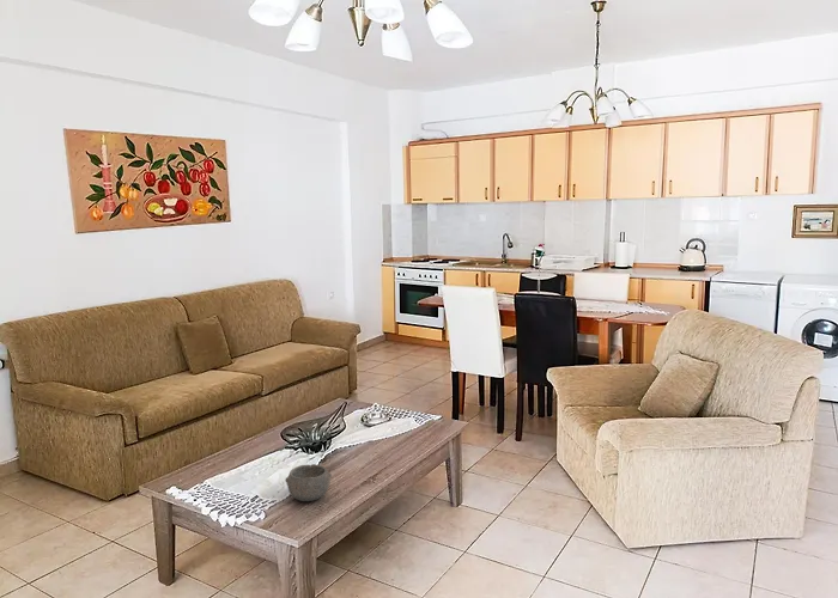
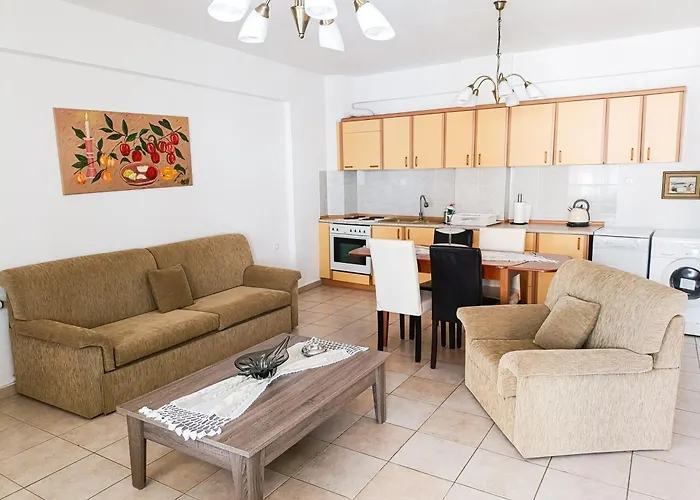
- bowl [284,463,333,502]
